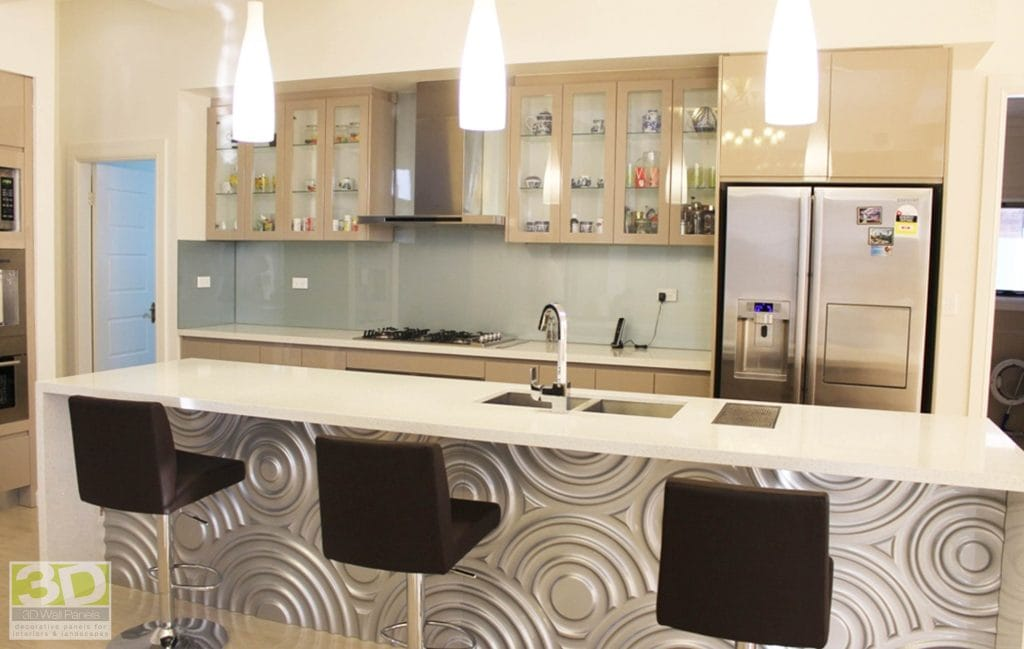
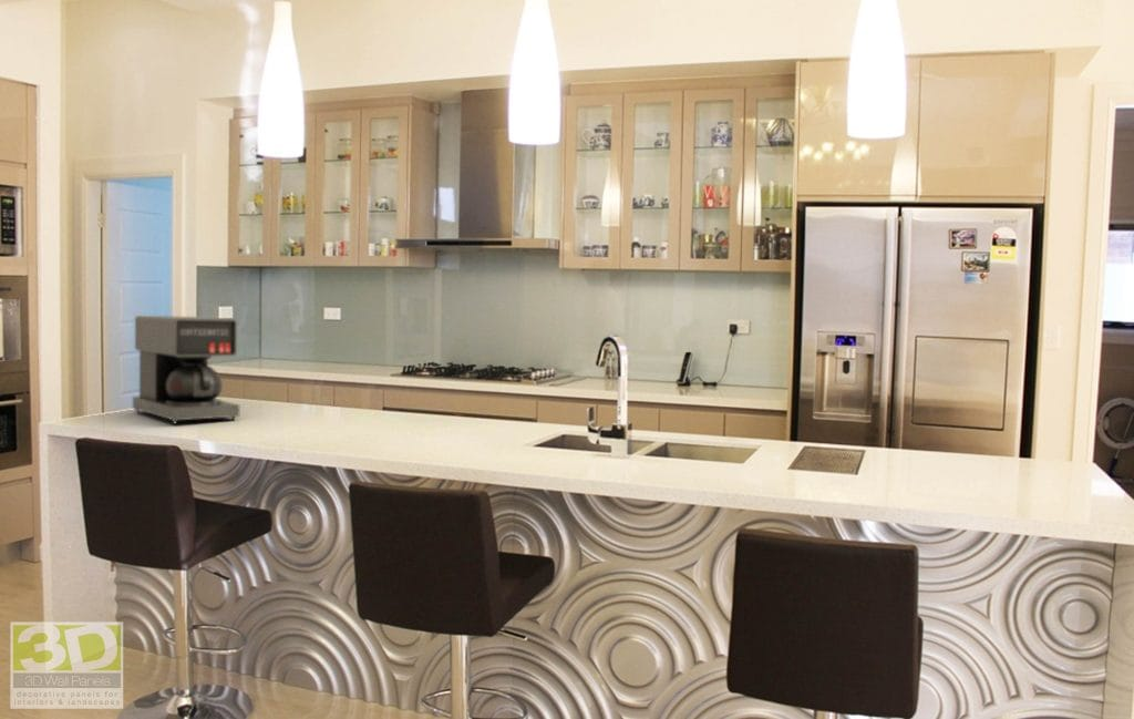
+ coffee maker [132,315,240,424]
